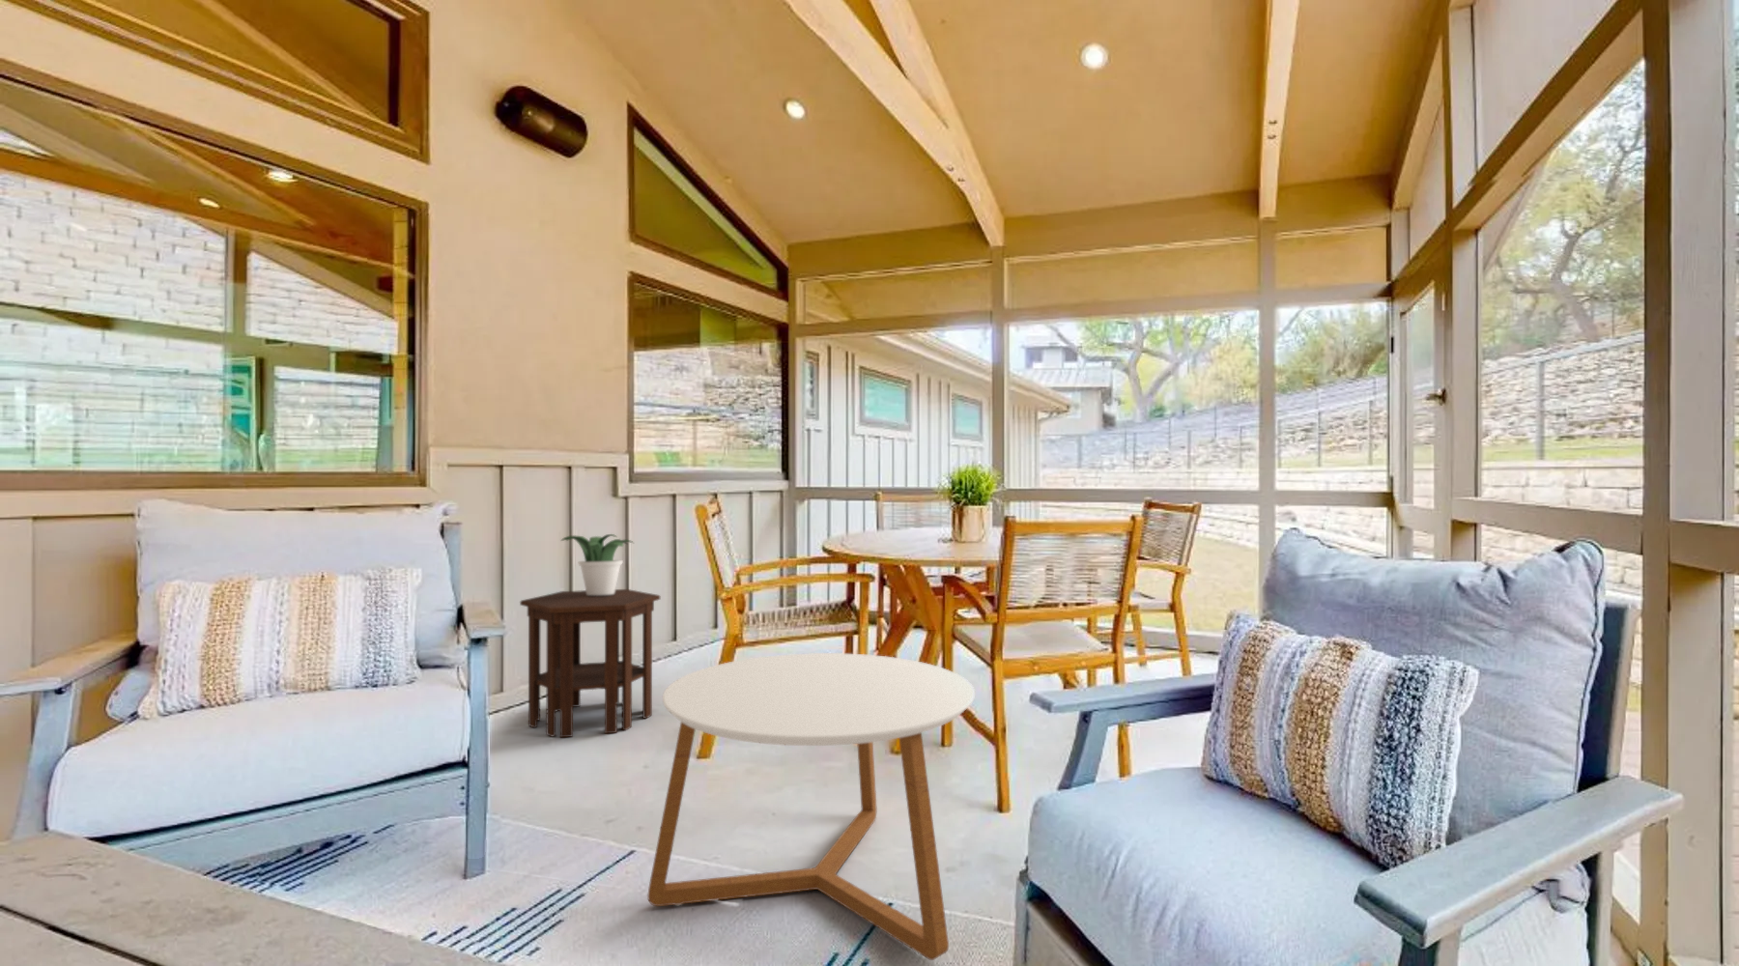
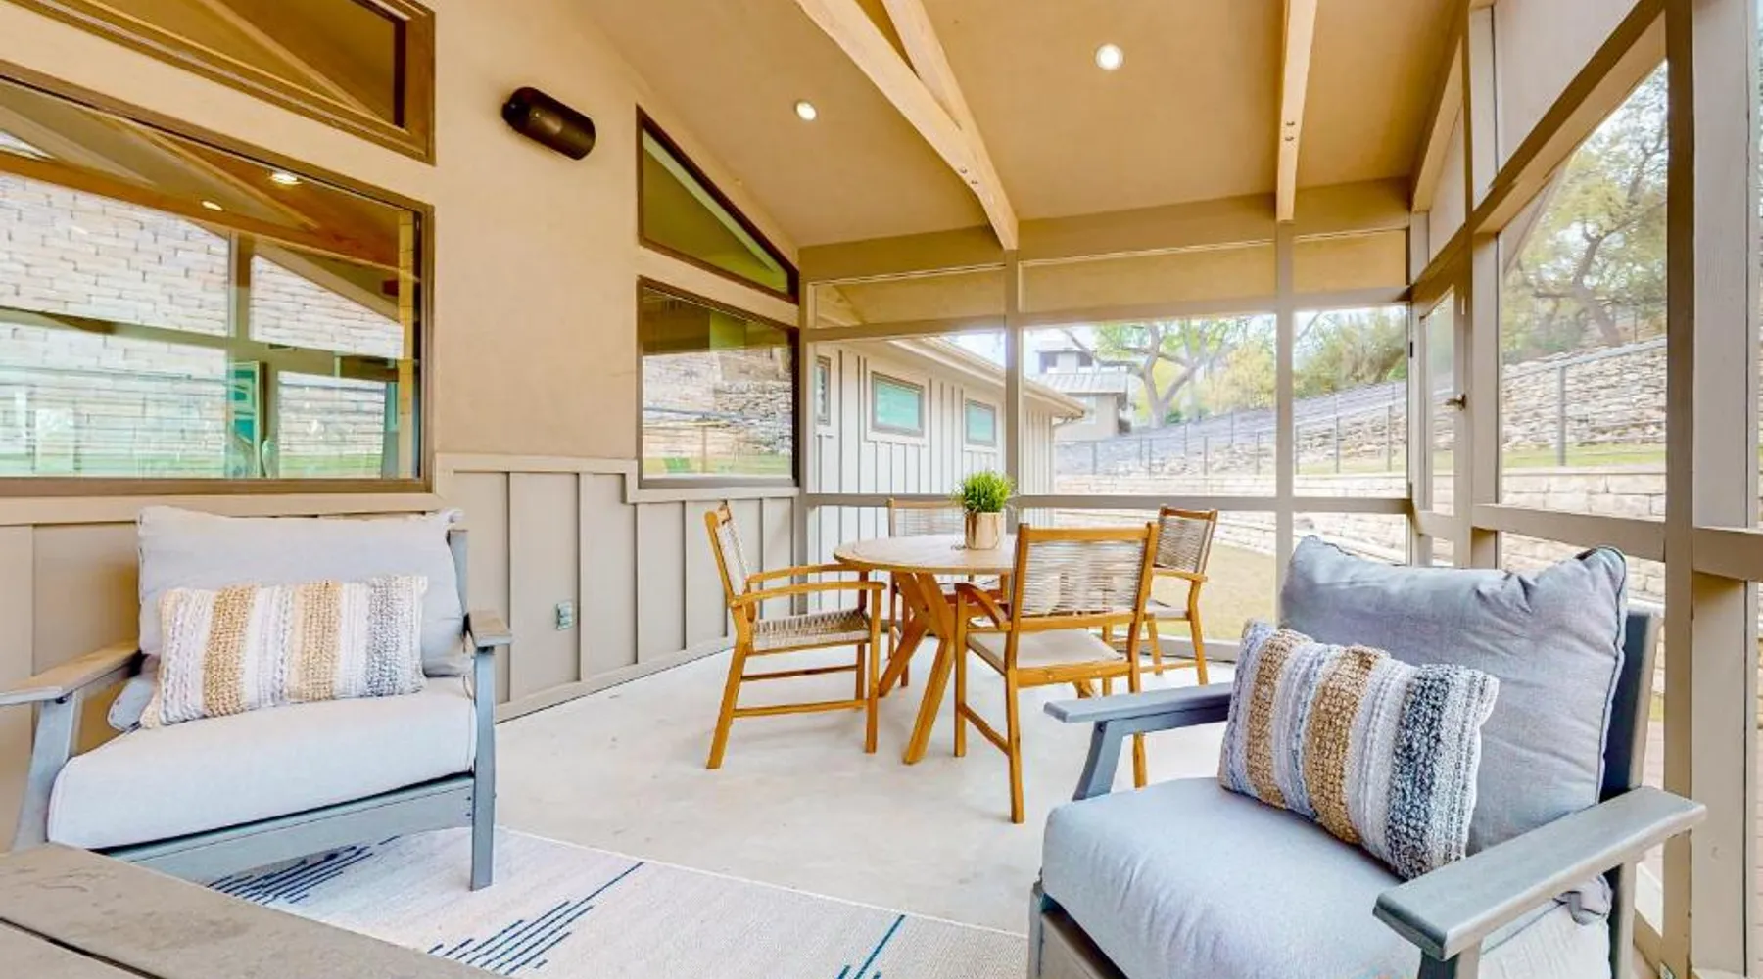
- side table [519,589,661,739]
- potted plant [559,533,635,595]
- coffee table [646,652,975,961]
